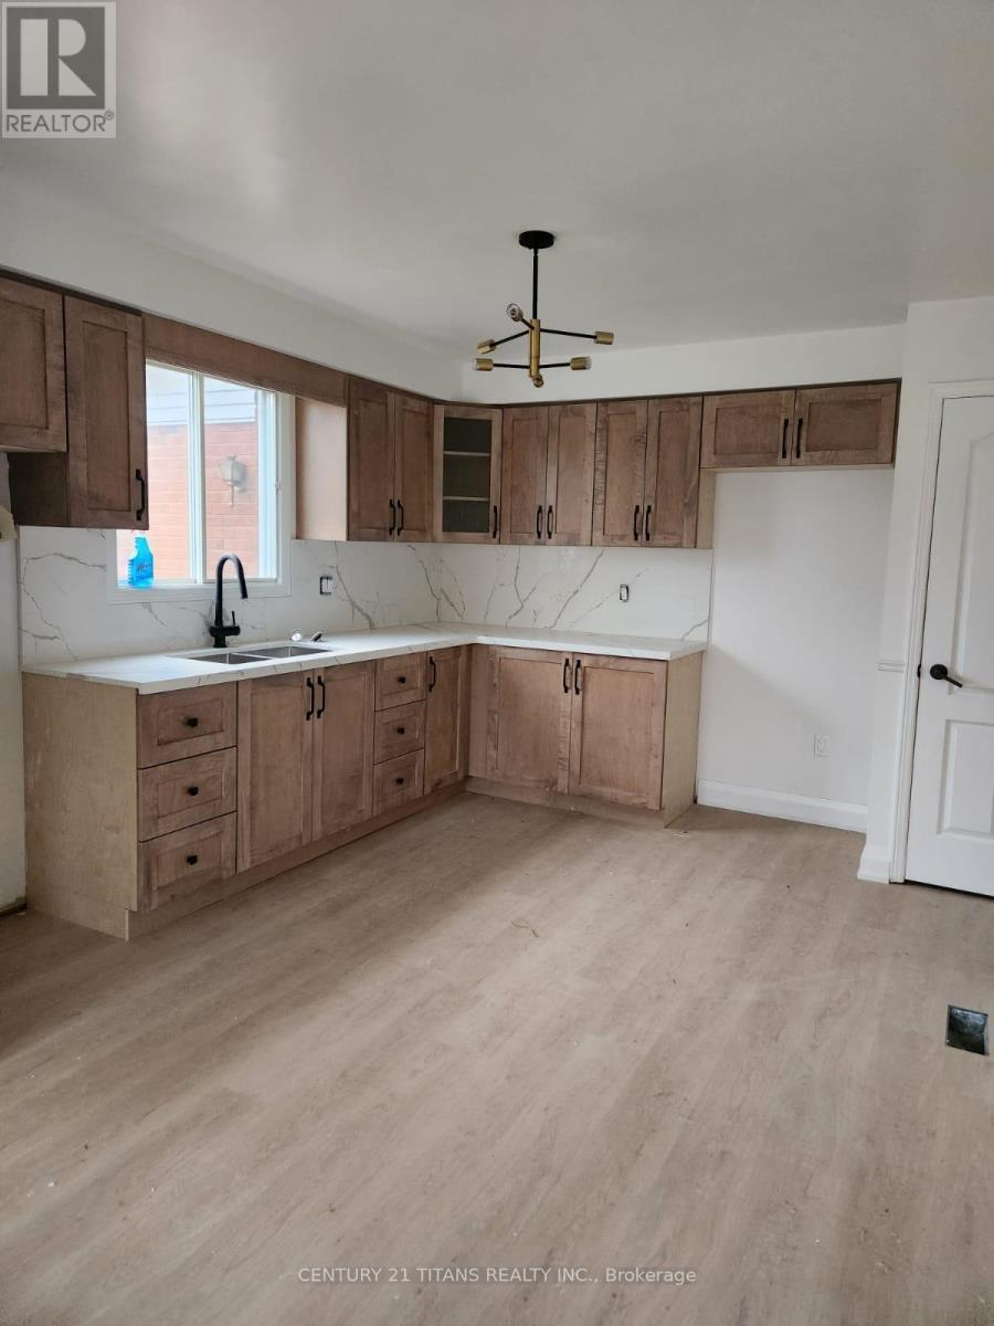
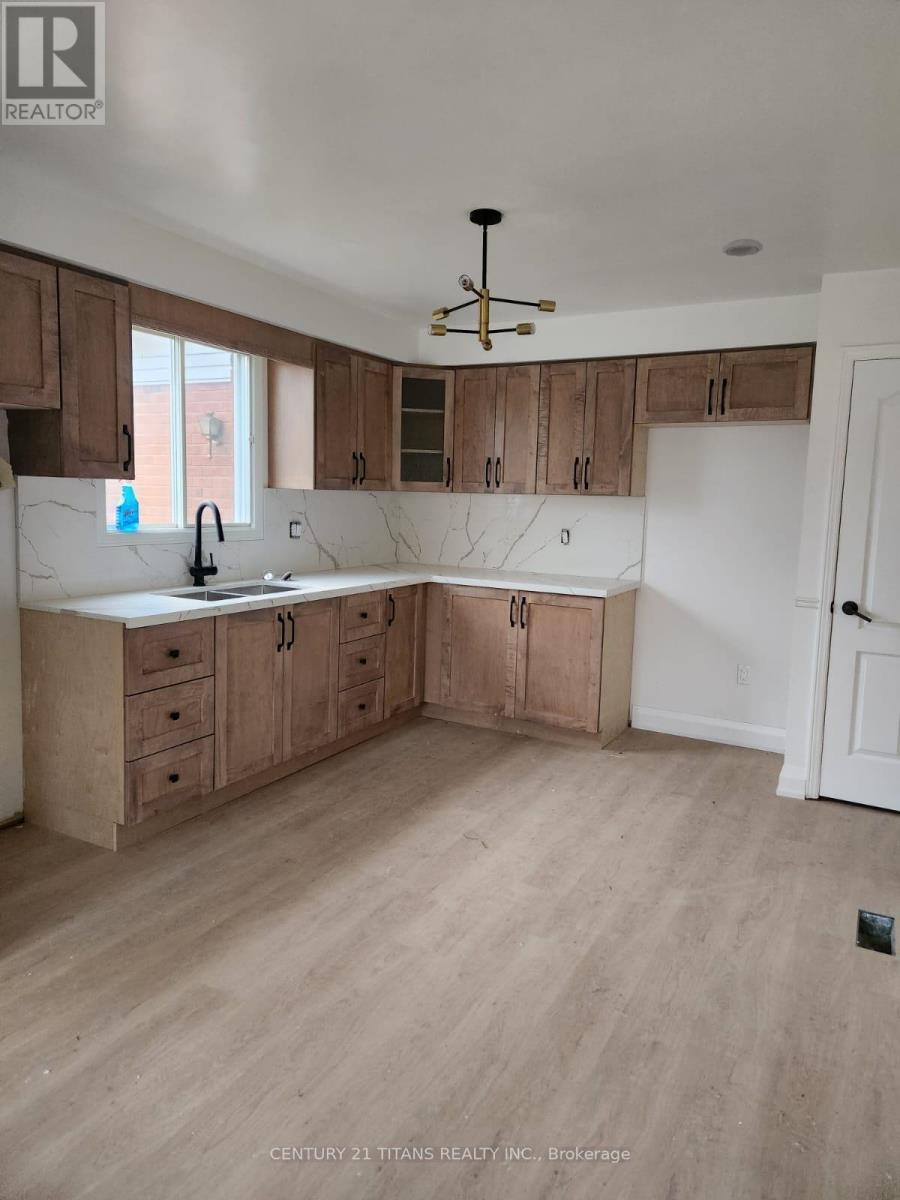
+ smoke detector [721,238,764,257]
